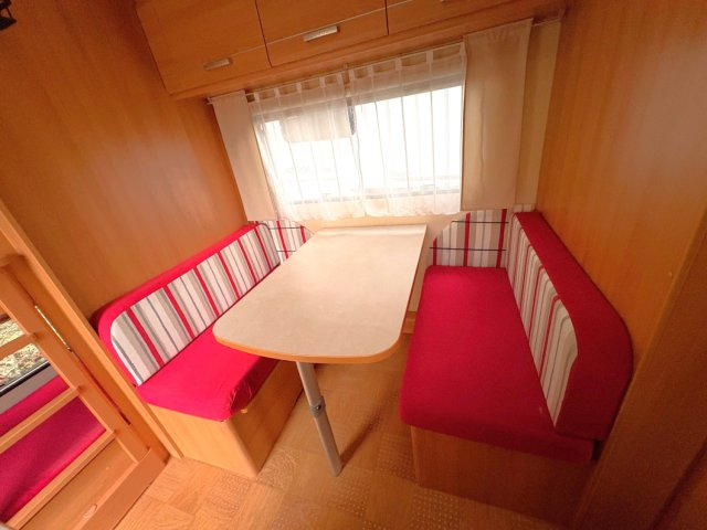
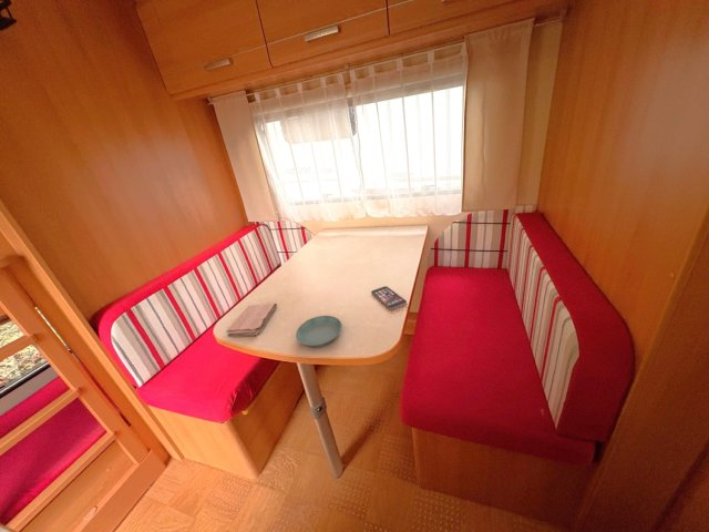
+ washcloth [225,301,278,338]
+ smartphone [370,285,408,310]
+ saucer [295,315,343,348]
